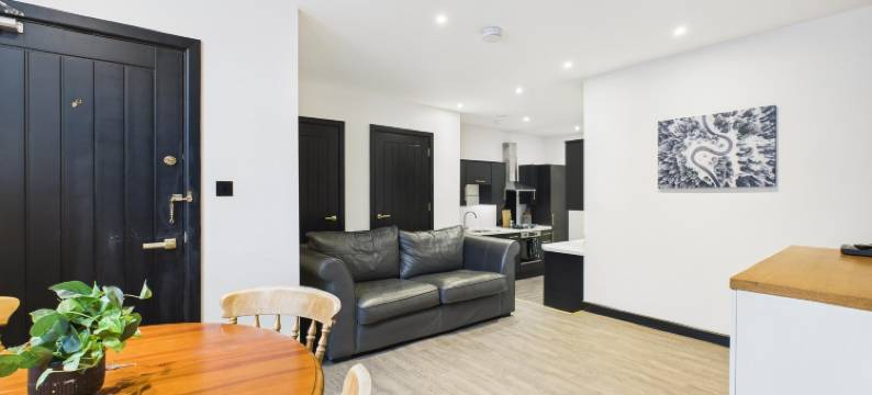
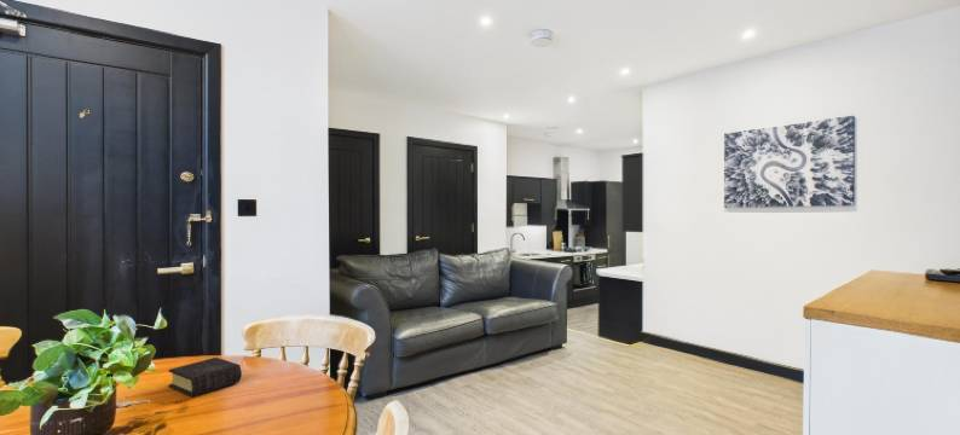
+ book [167,356,243,398]
